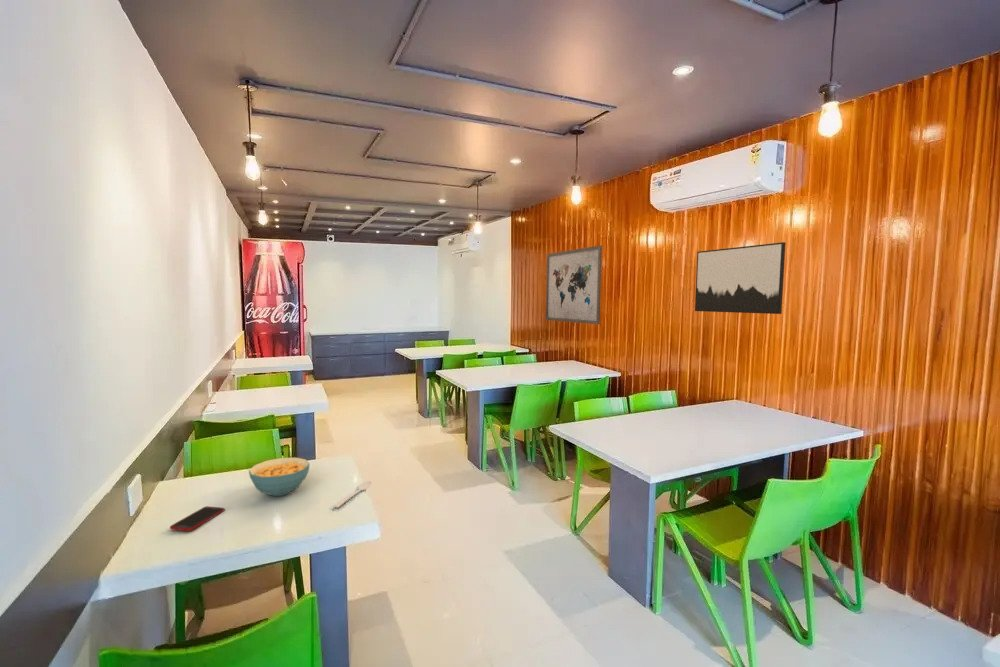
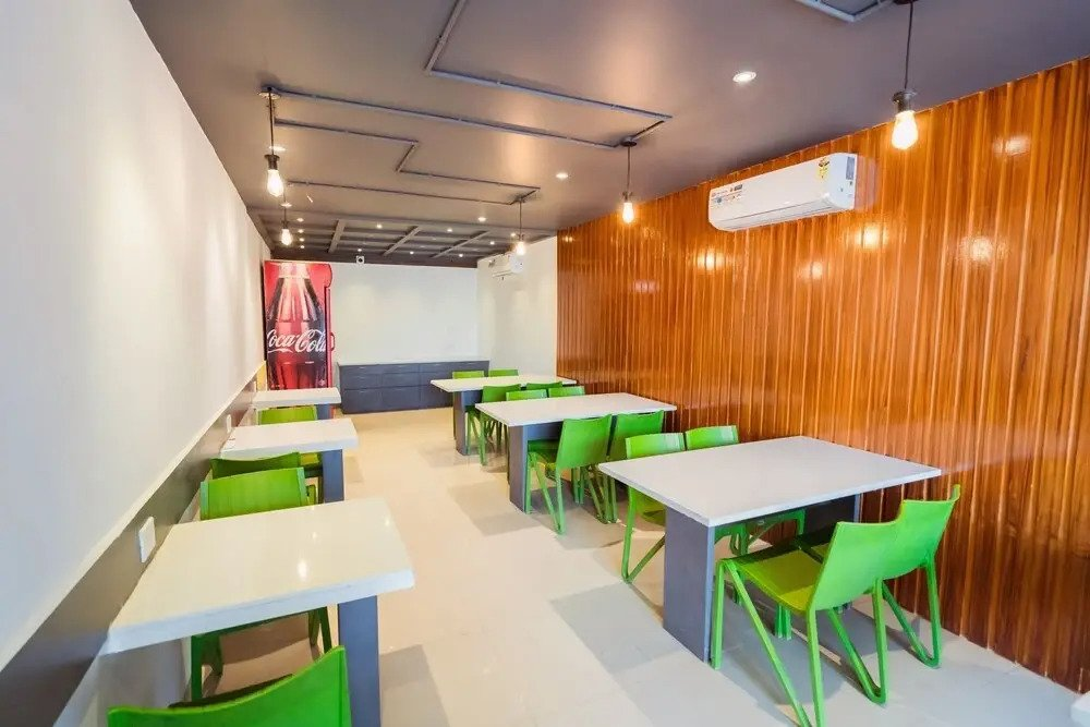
- spoon [332,480,373,509]
- wall art [694,241,786,315]
- cell phone [169,506,225,532]
- wall art [545,244,603,325]
- cereal bowl [248,457,311,497]
